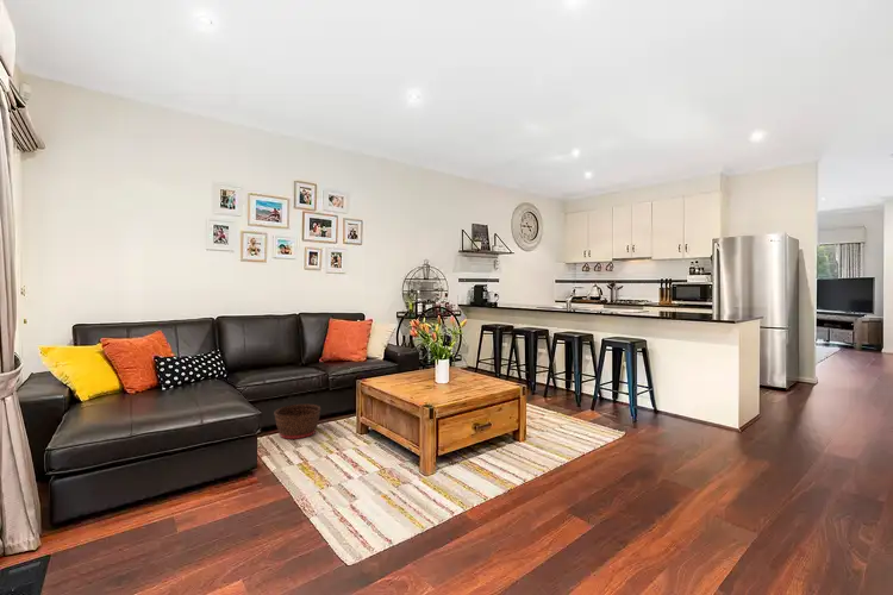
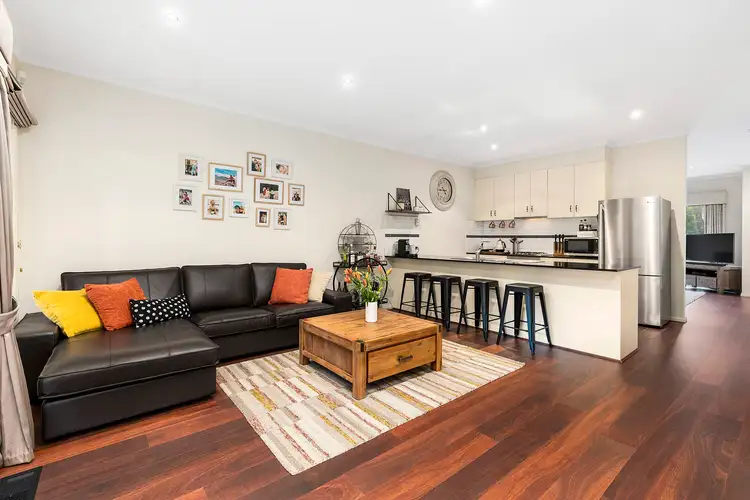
- basket [273,402,321,440]
